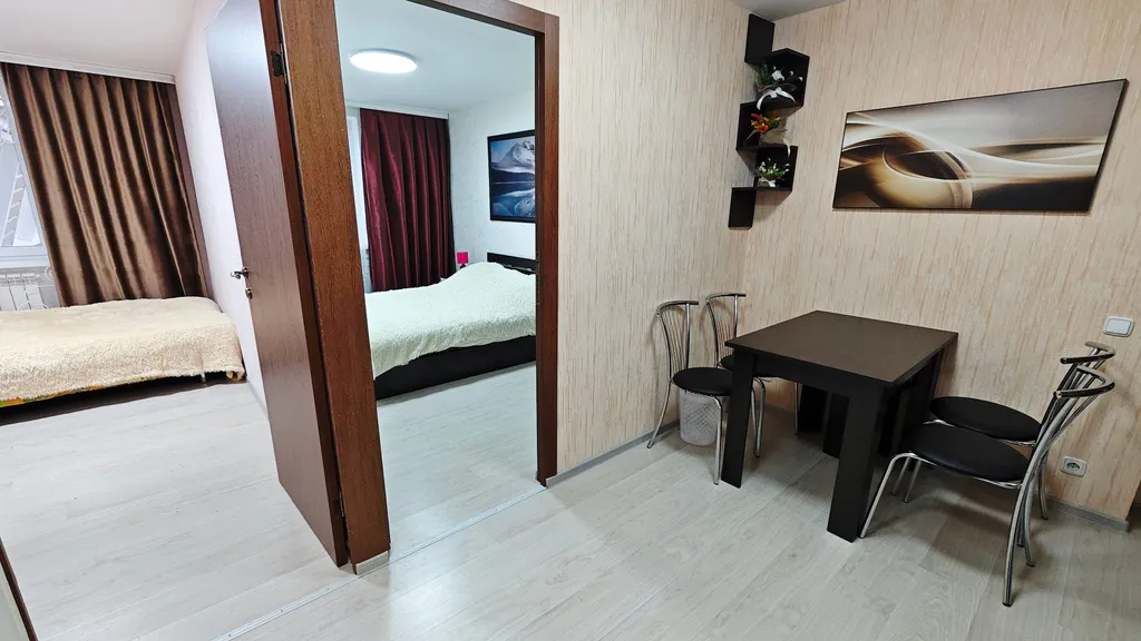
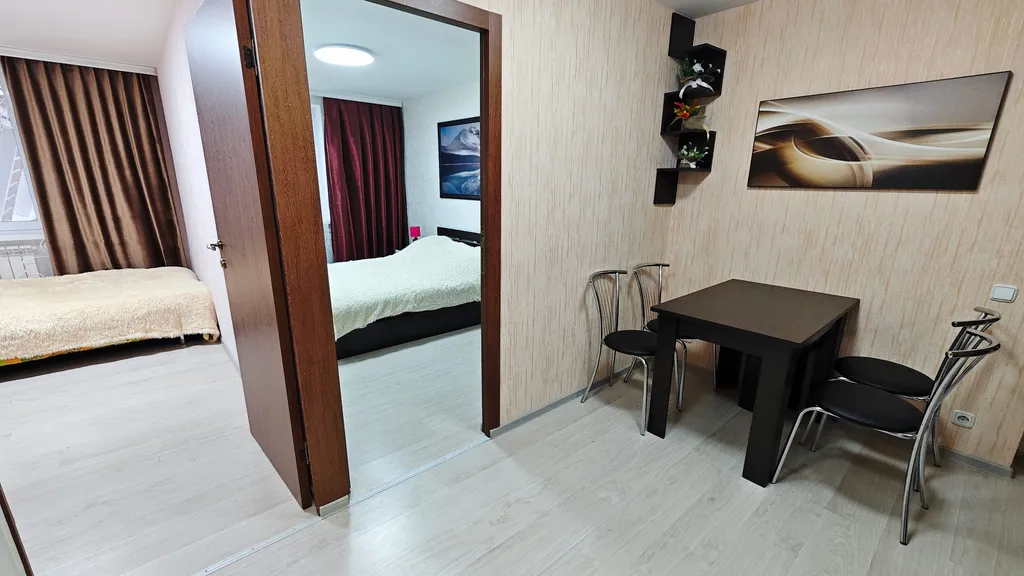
- wastebasket [679,388,723,446]
